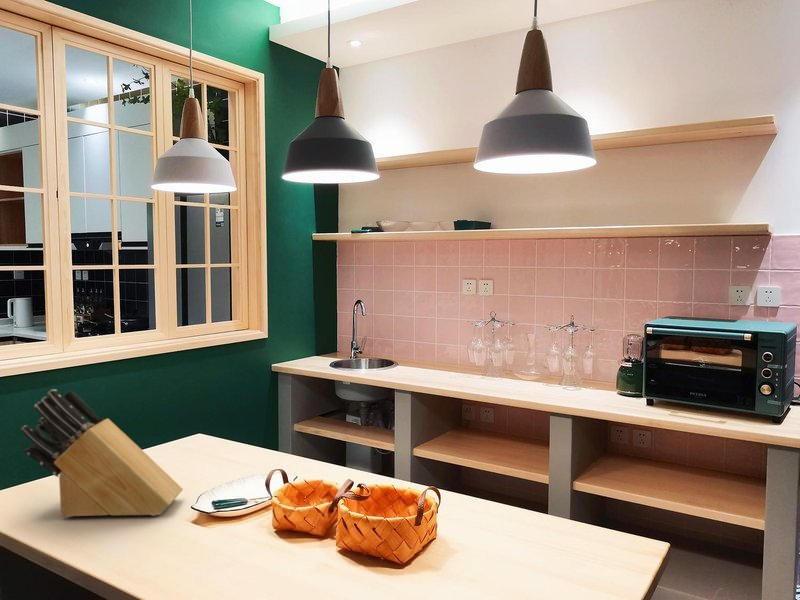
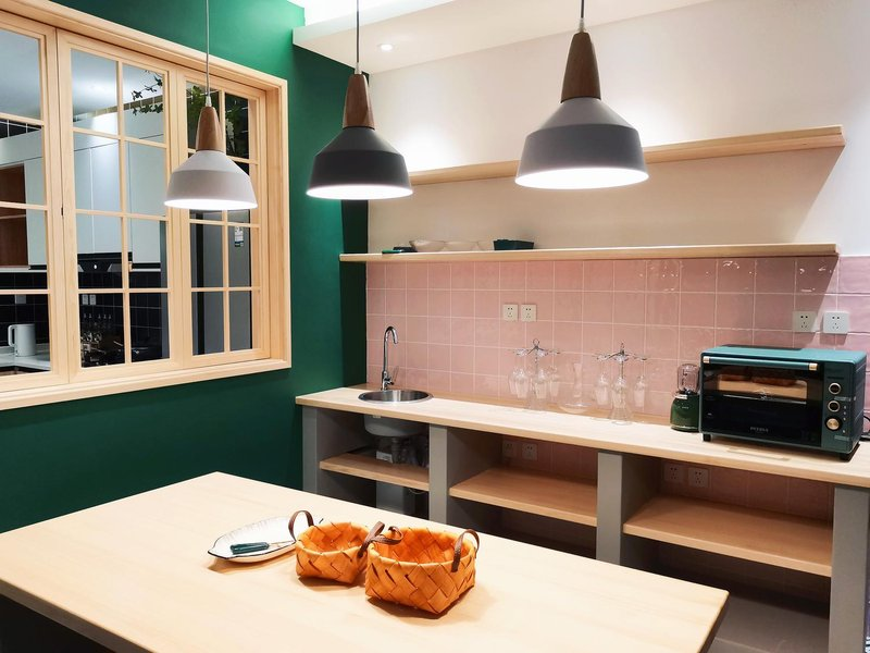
- knife block [20,388,184,518]
